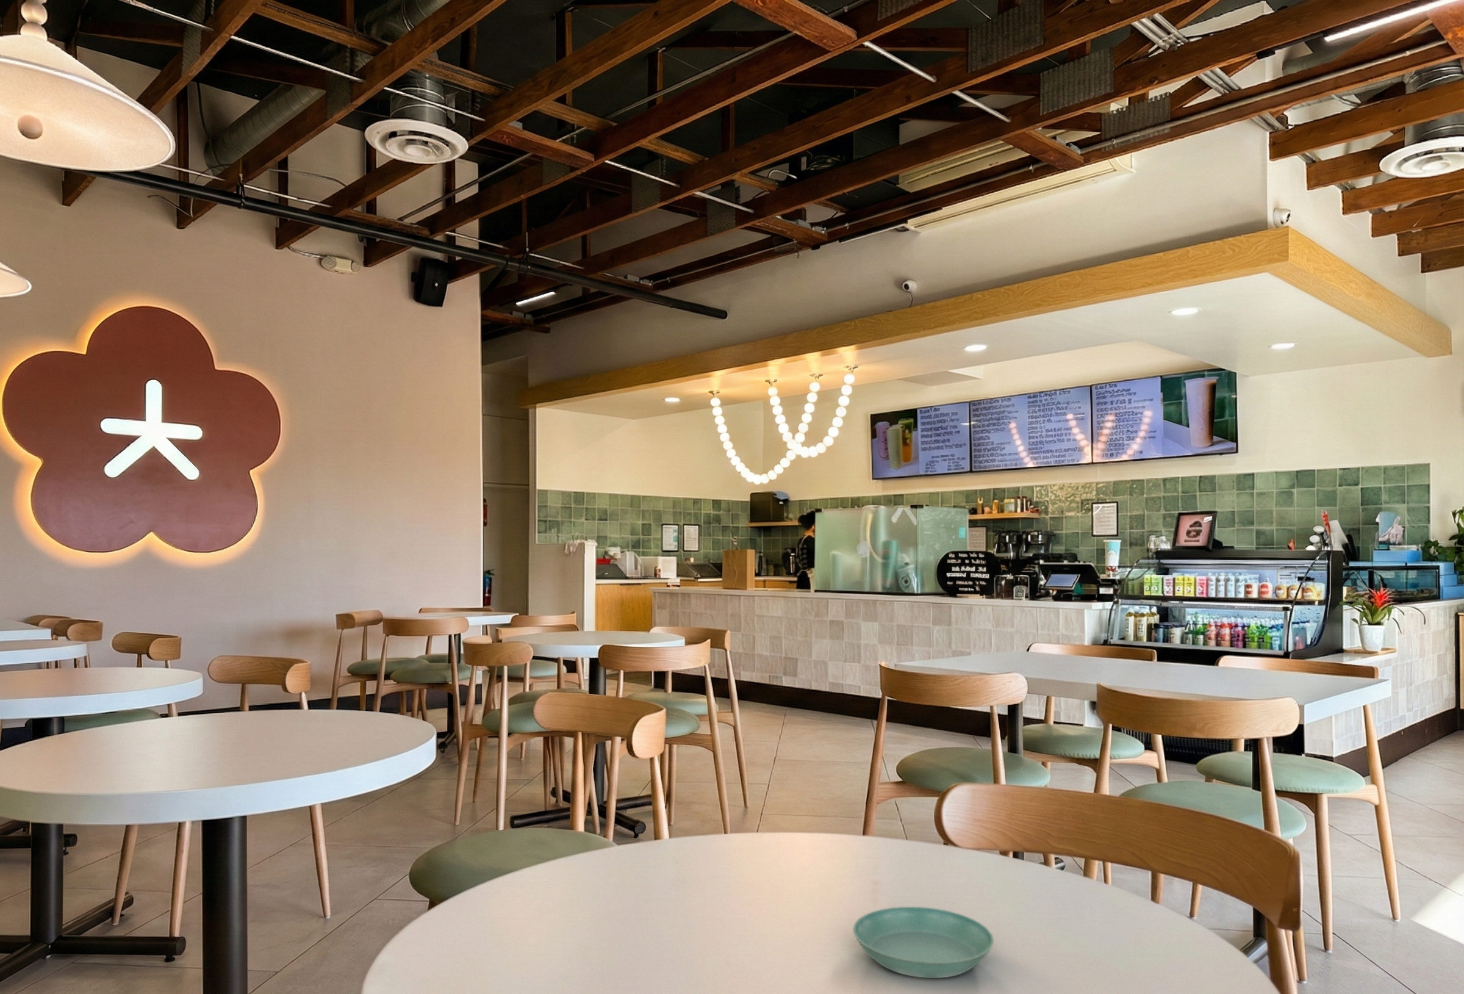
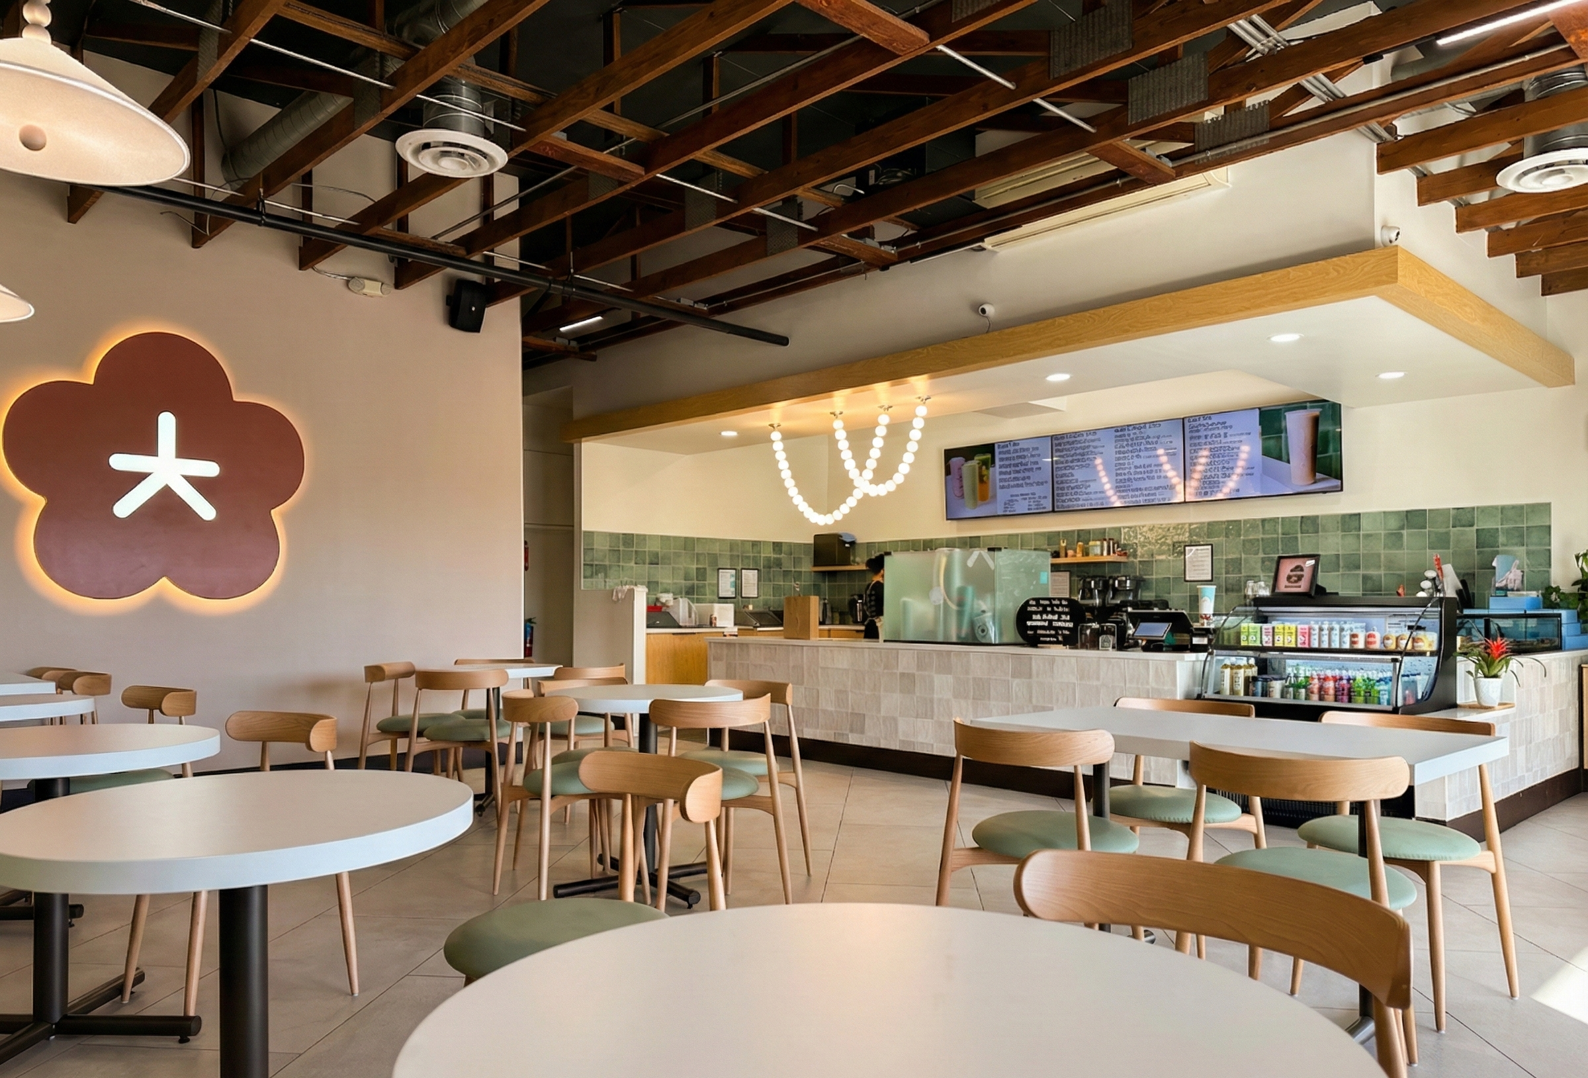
- saucer [853,906,995,978]
